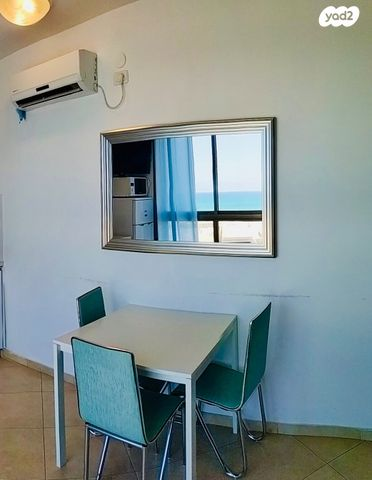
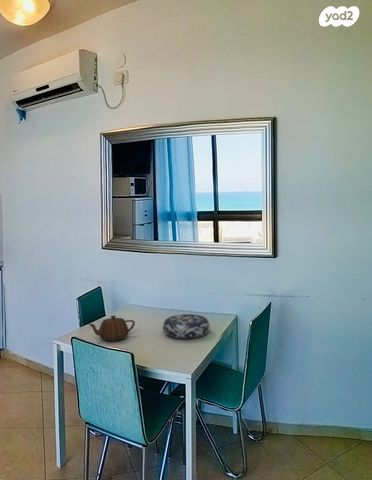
+ decorative bowl [162,313,211,339]
+ teapot [87,314,136,342]
